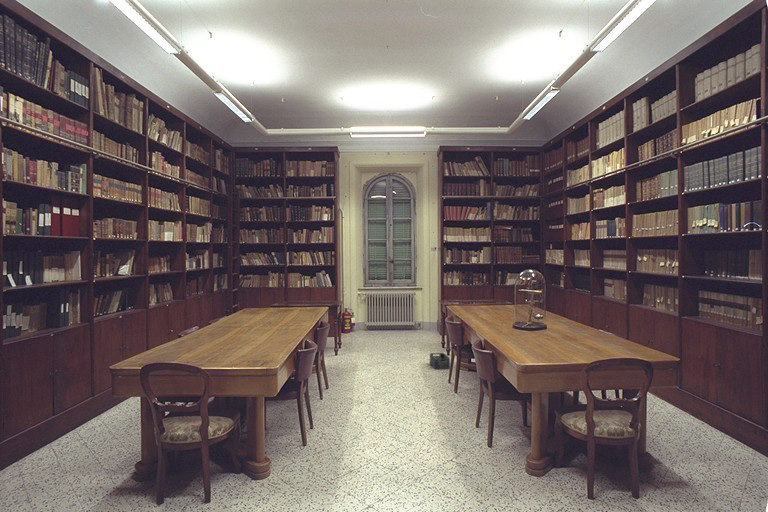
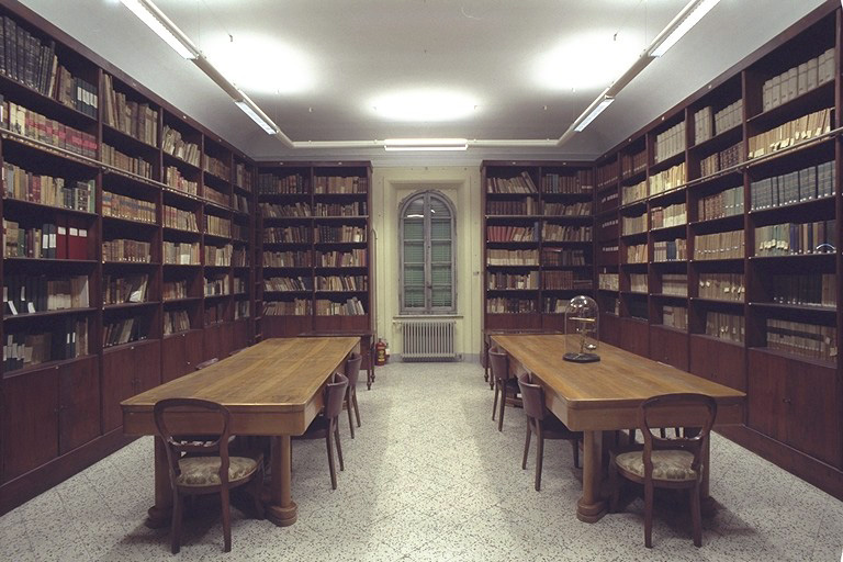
- storage bin [429,352,451,370]
